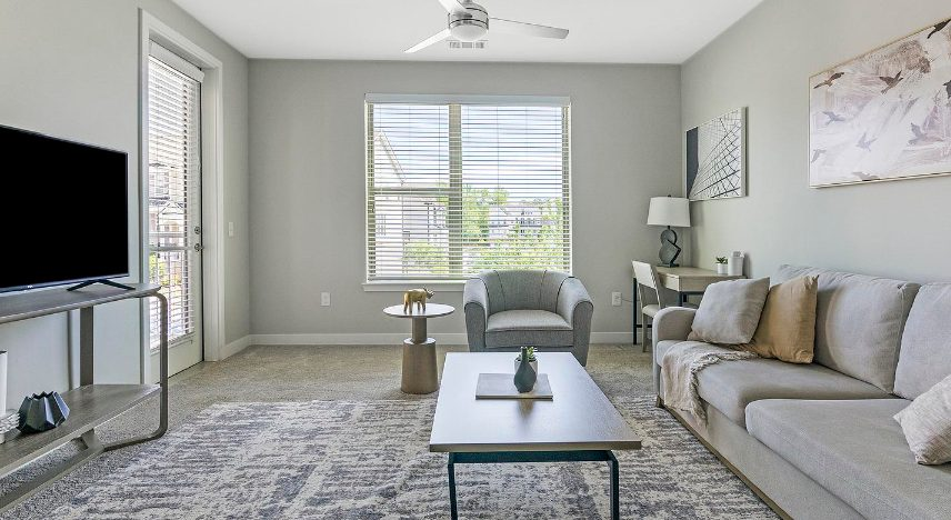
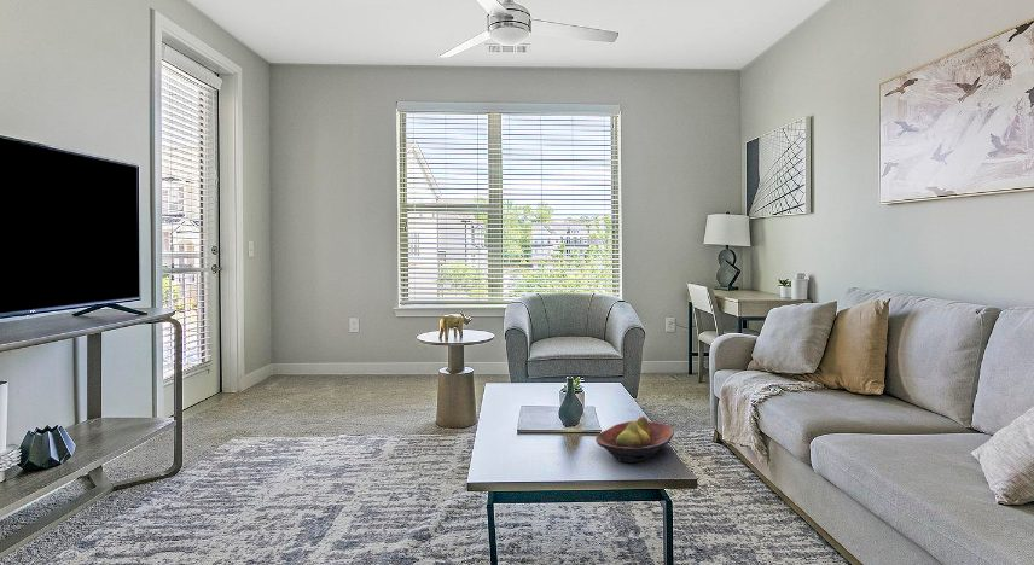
+ fruit bowl [594,415,675,464]
